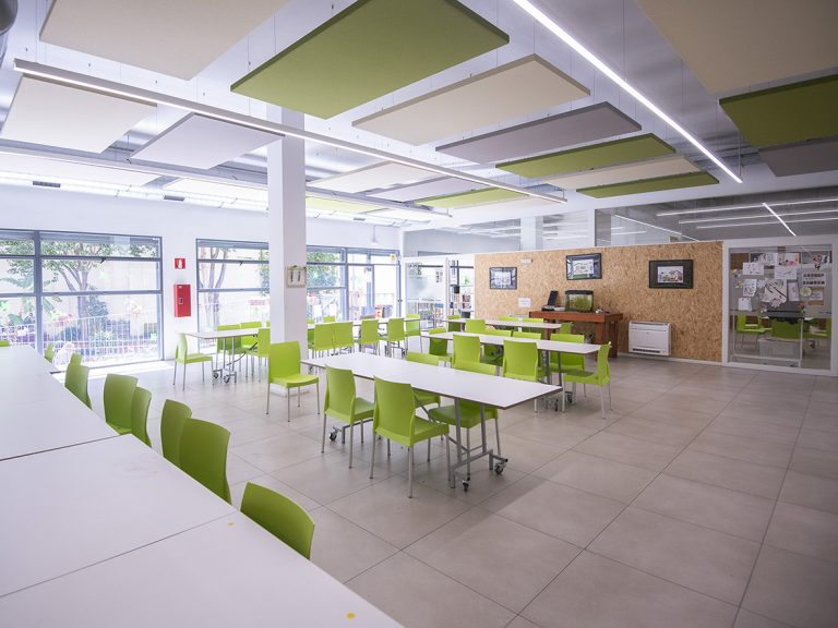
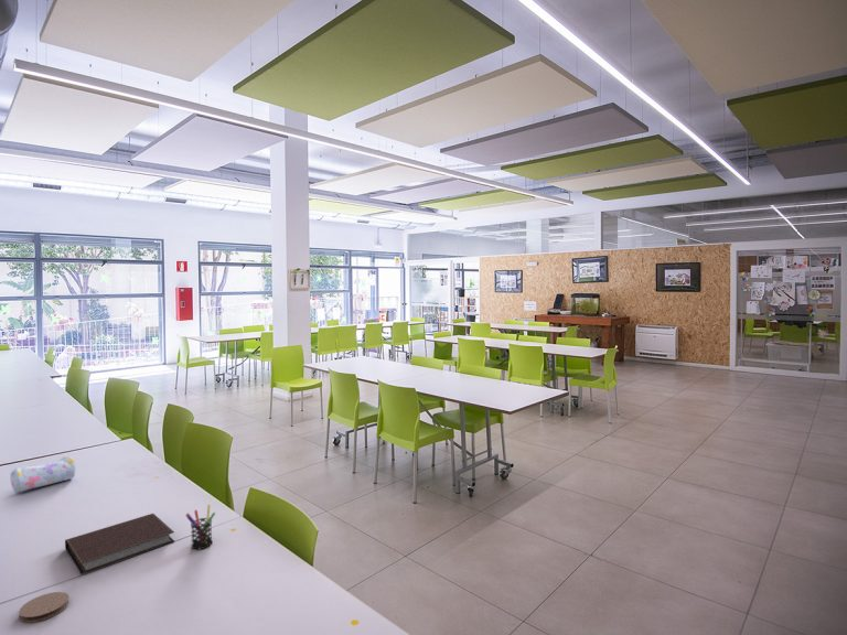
+ notebook [64,513,175,575]
+ pen holder [185,504,216,550]
+ coaster [18,591,69,624]
+ pencil case [9,455,76,494]
